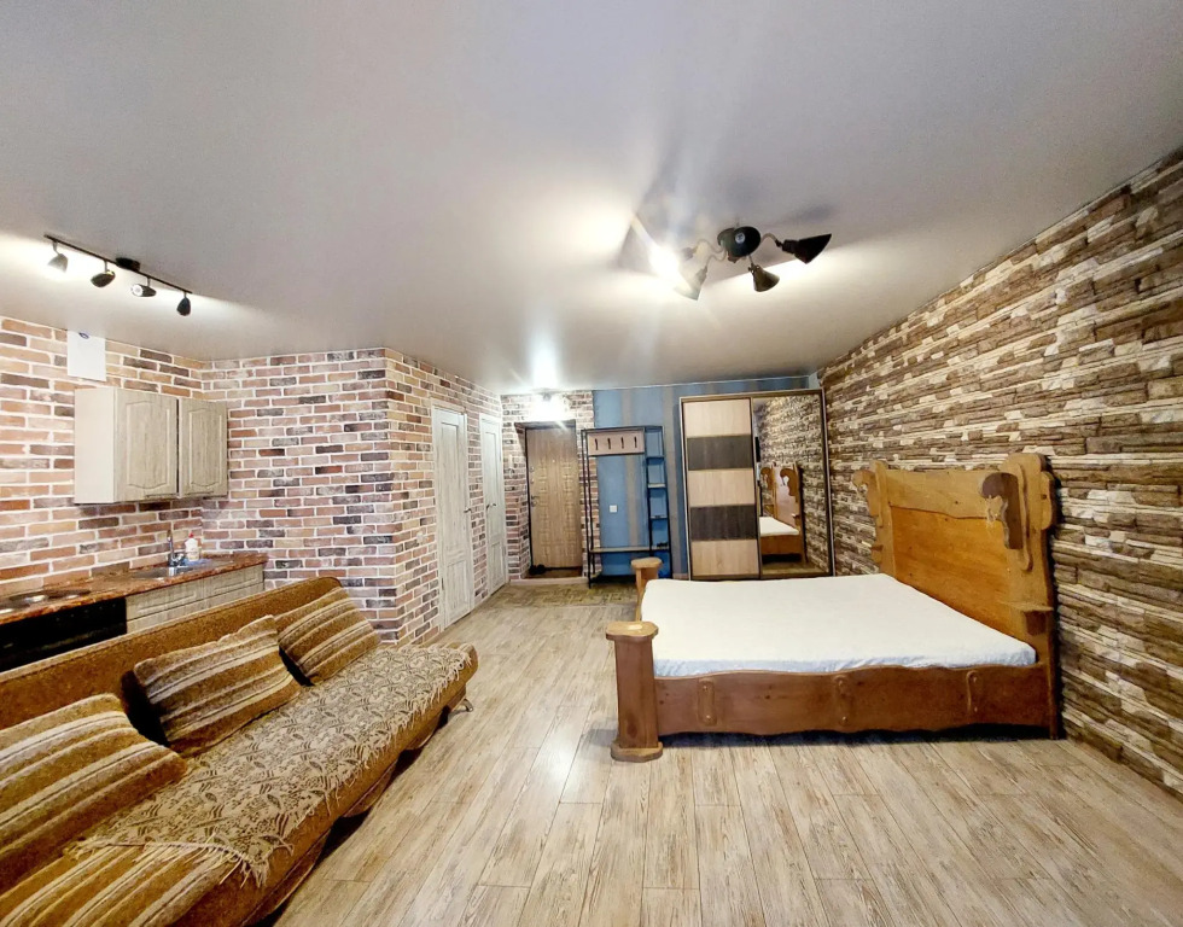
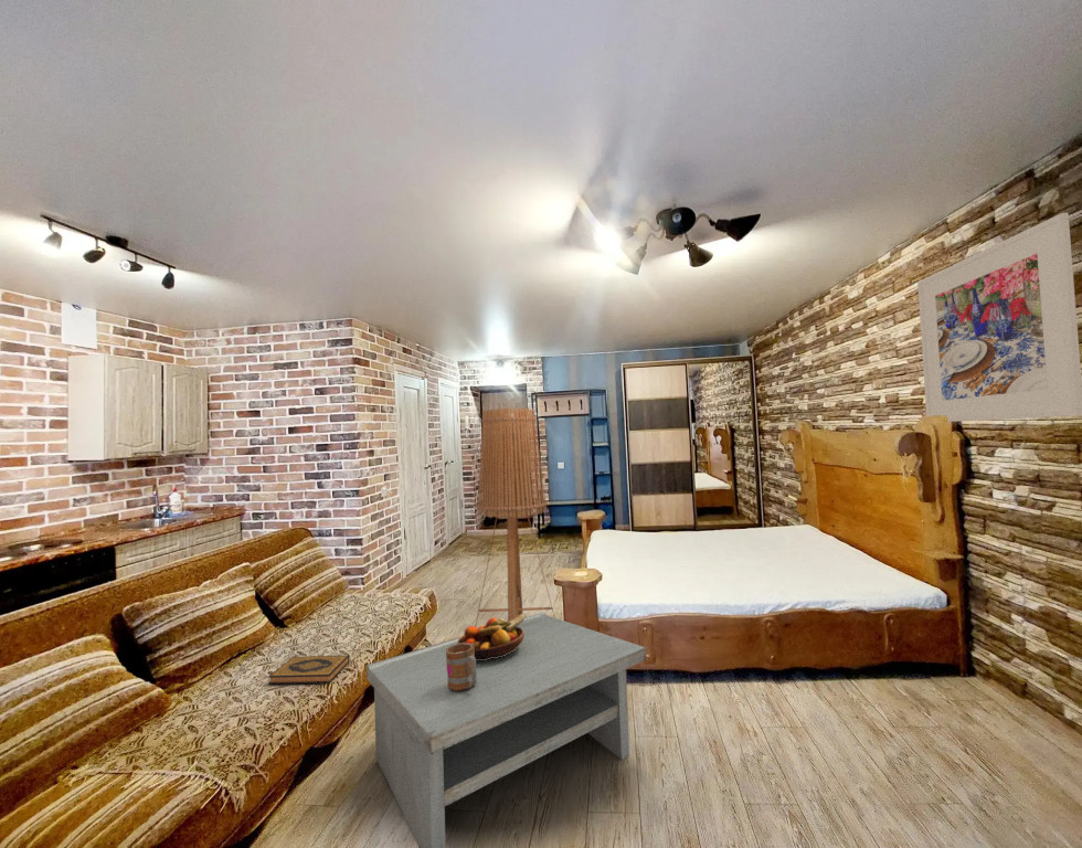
+ floor lamp [475,407,556,627]
+ hardback book [267,655,351,686]
+ coffee table [365,612,647,848]
+ mug [445,643,477,690]
+ fruit bowl [457,613,527,660]
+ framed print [916,212,1082,423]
